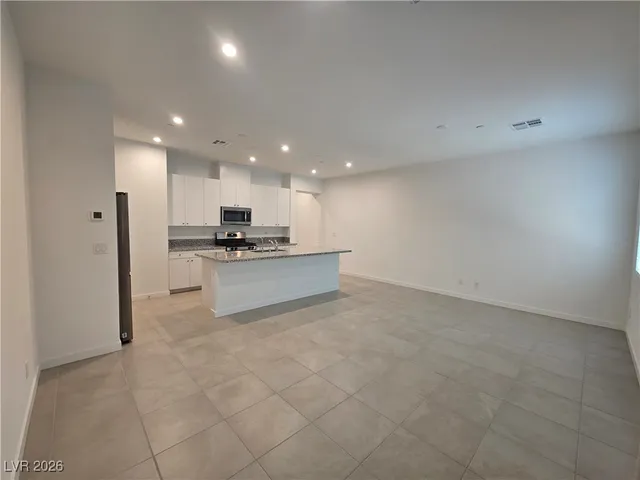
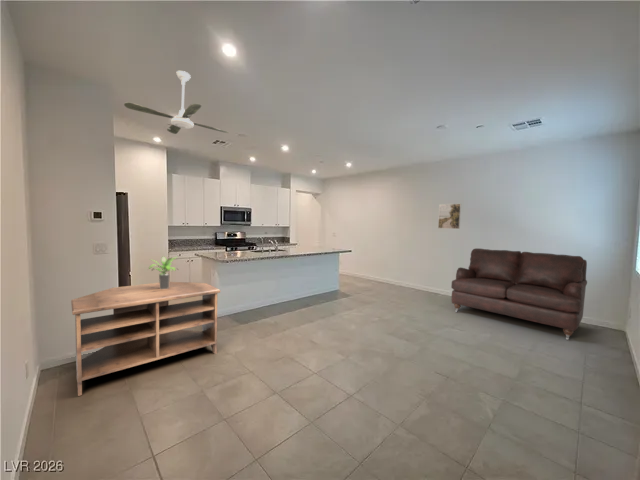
+ potted plant [147,255,178,289]
+ tv stand [70,281,221,397]
+ ceiling fan [123,70,230,135]
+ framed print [437,203,462,230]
+ sofa [450,247,588,341]
